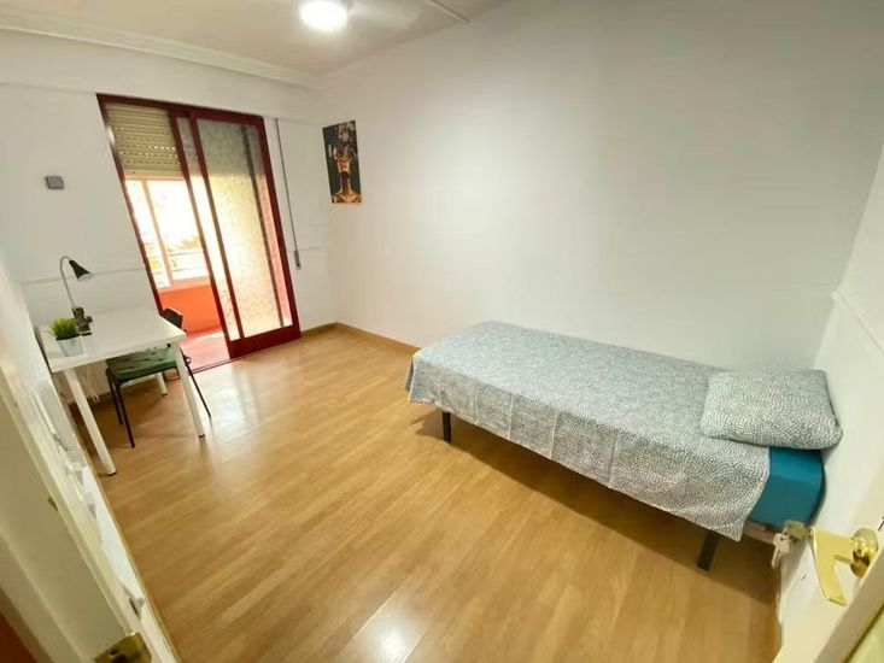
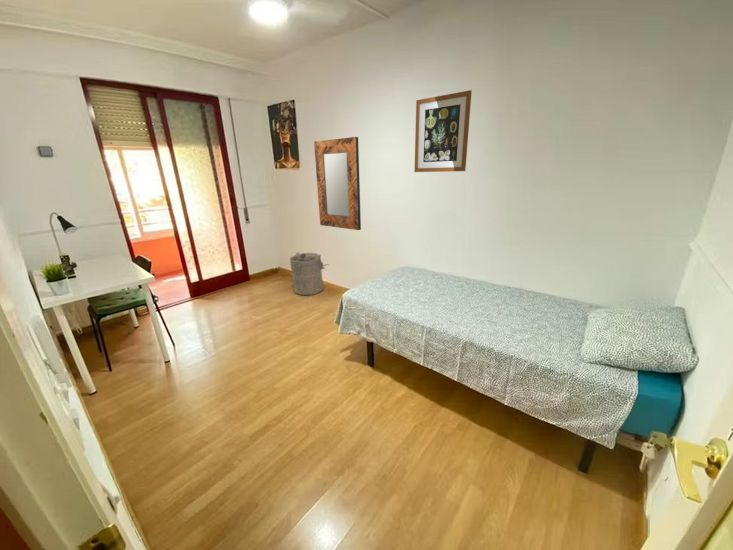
+ wall art [413,89,473,173]
+ laundry hamper [289,251,329,296]
+ home mirror [313,136,362,231]
